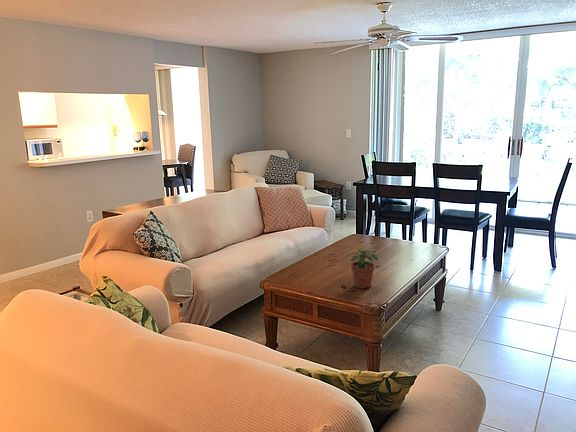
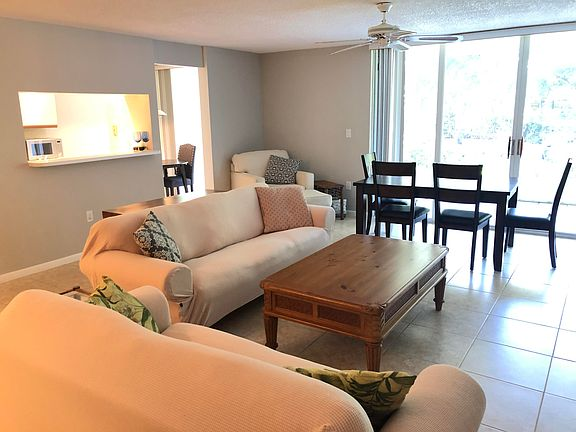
- potted plant [344,249,380,289]
